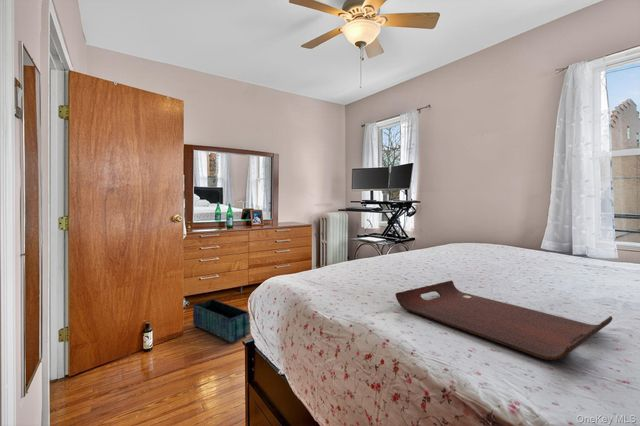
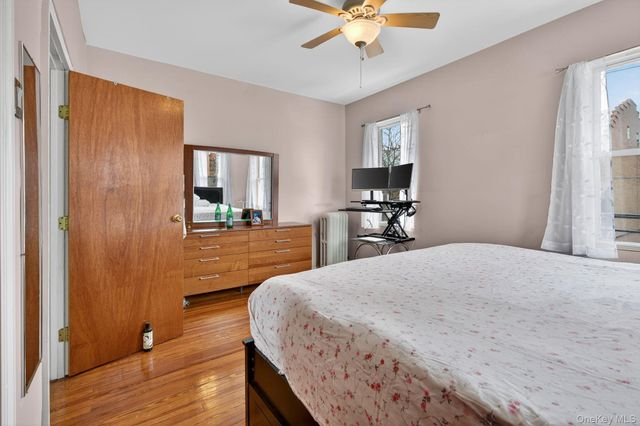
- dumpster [192,298,251,343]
- serving tray [394,279,613,361]
